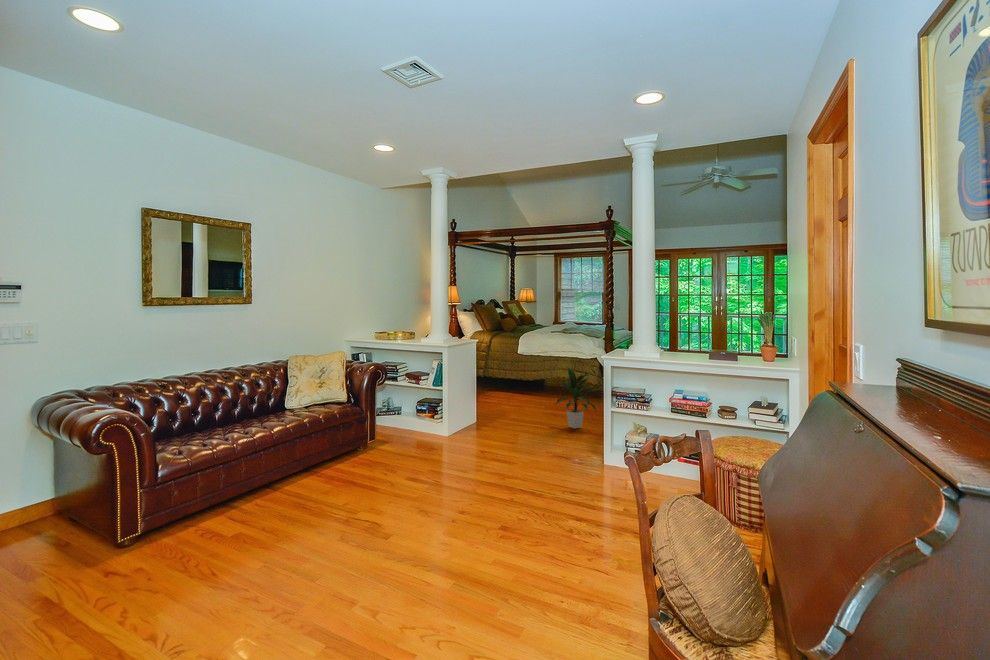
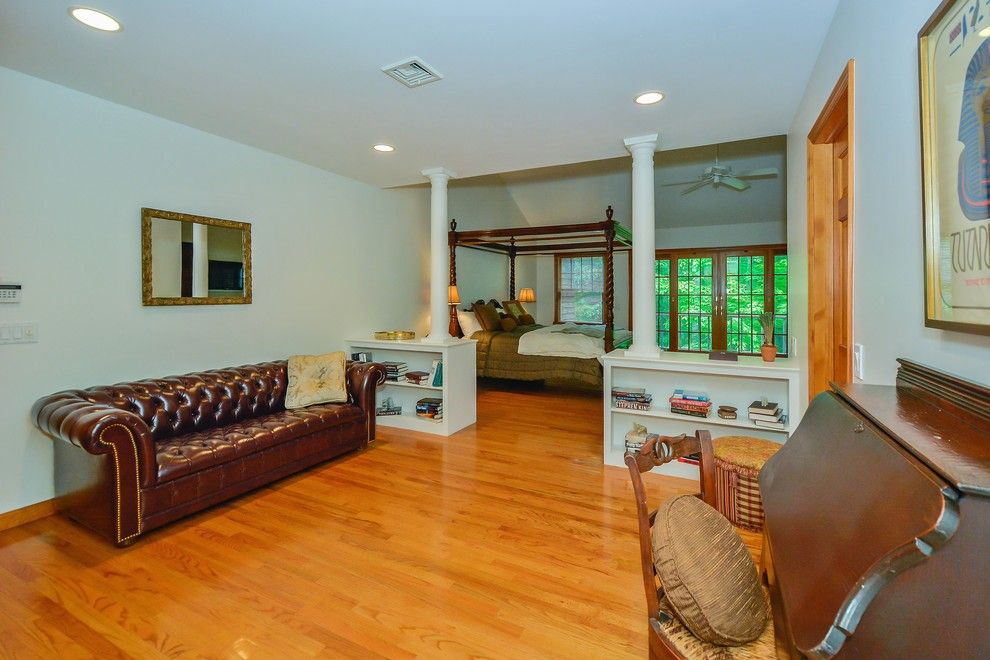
- indoor plant [554,366,598,429]
